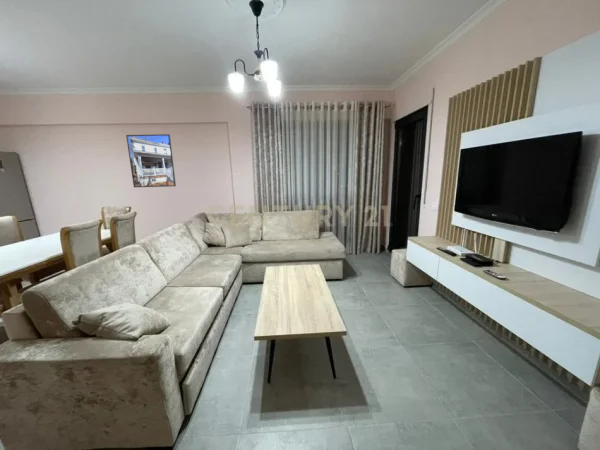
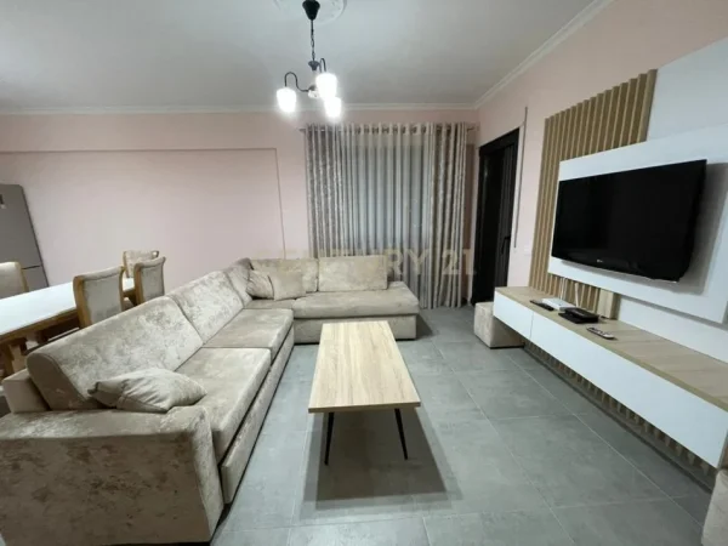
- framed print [125,133,177,188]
